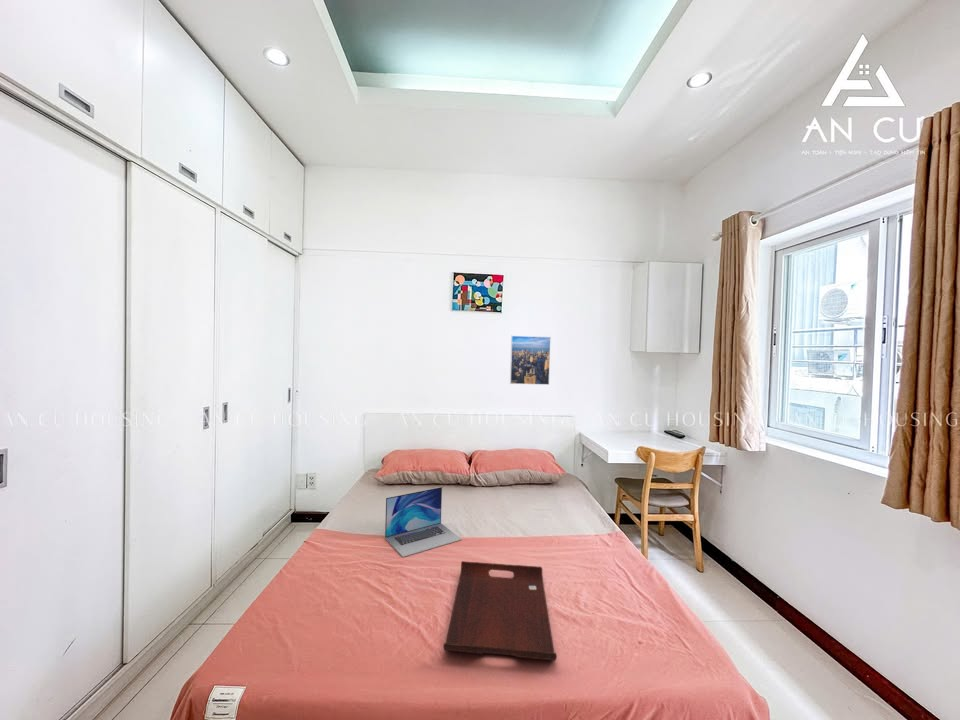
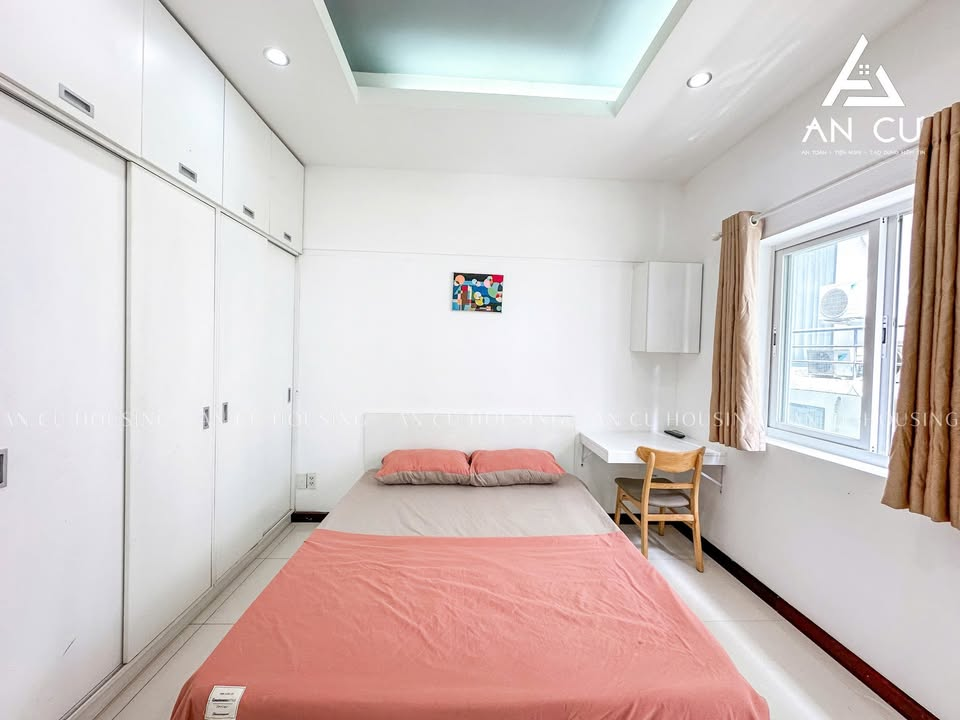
- laptop [384,486,463,558]
- serving tray [442,560,558,662]
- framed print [509,335,552,386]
